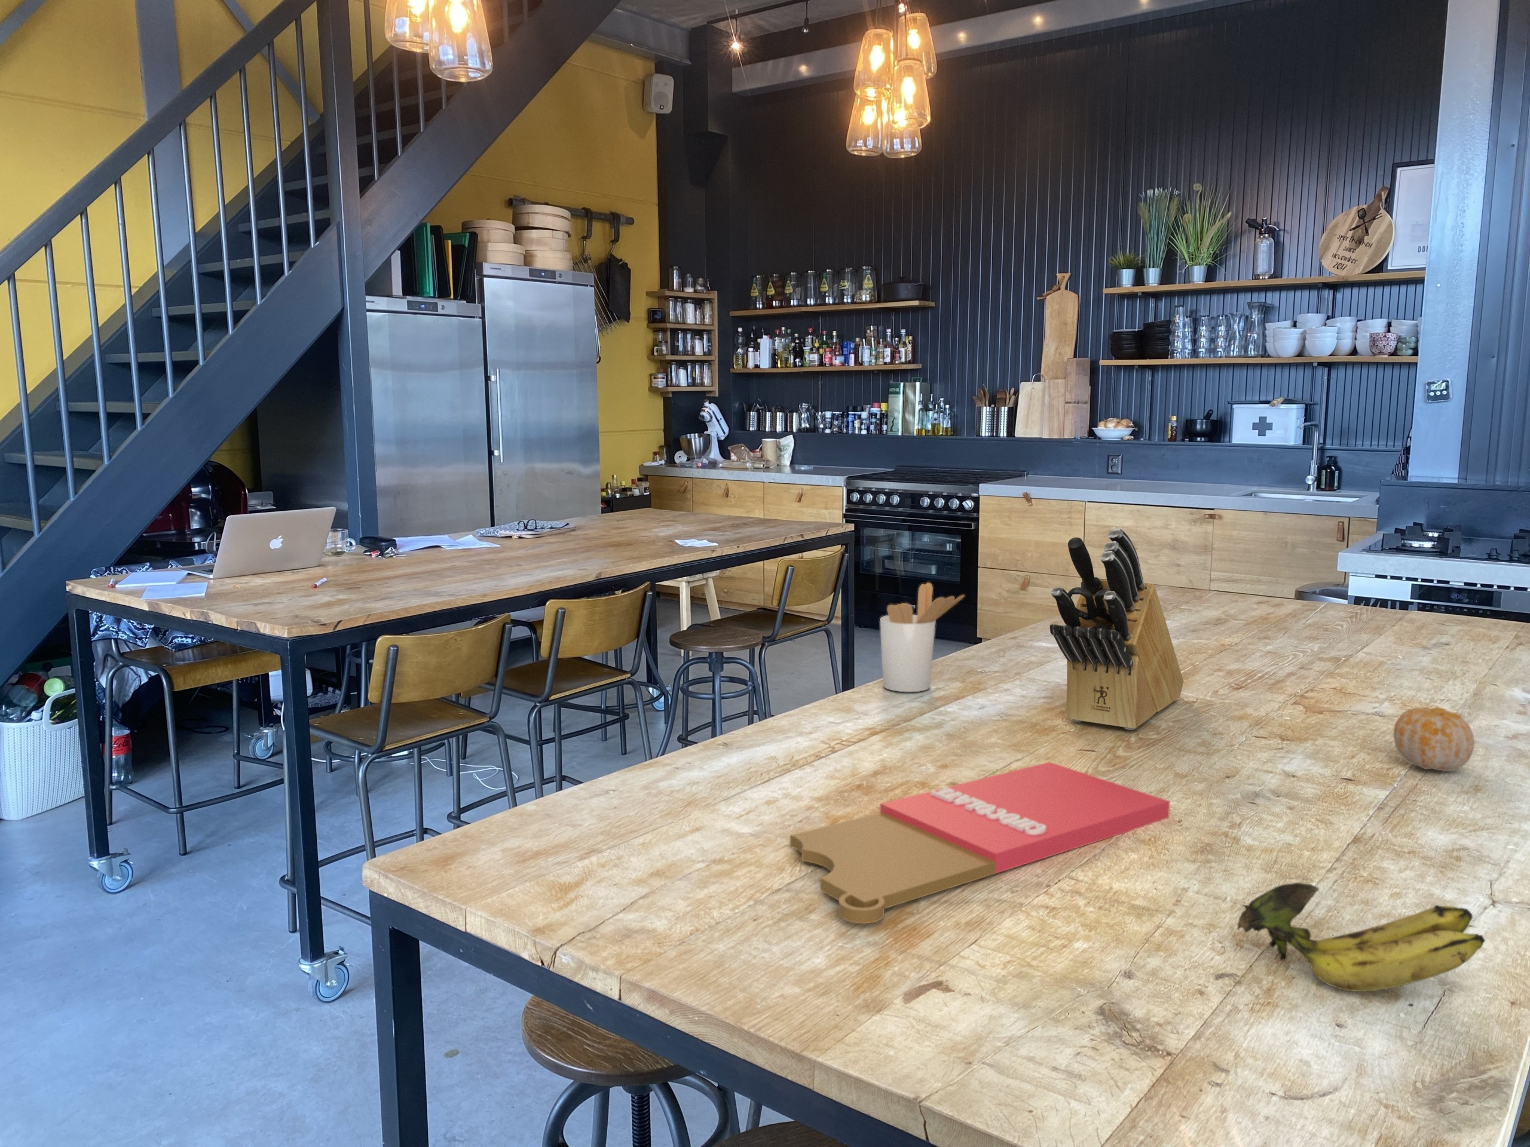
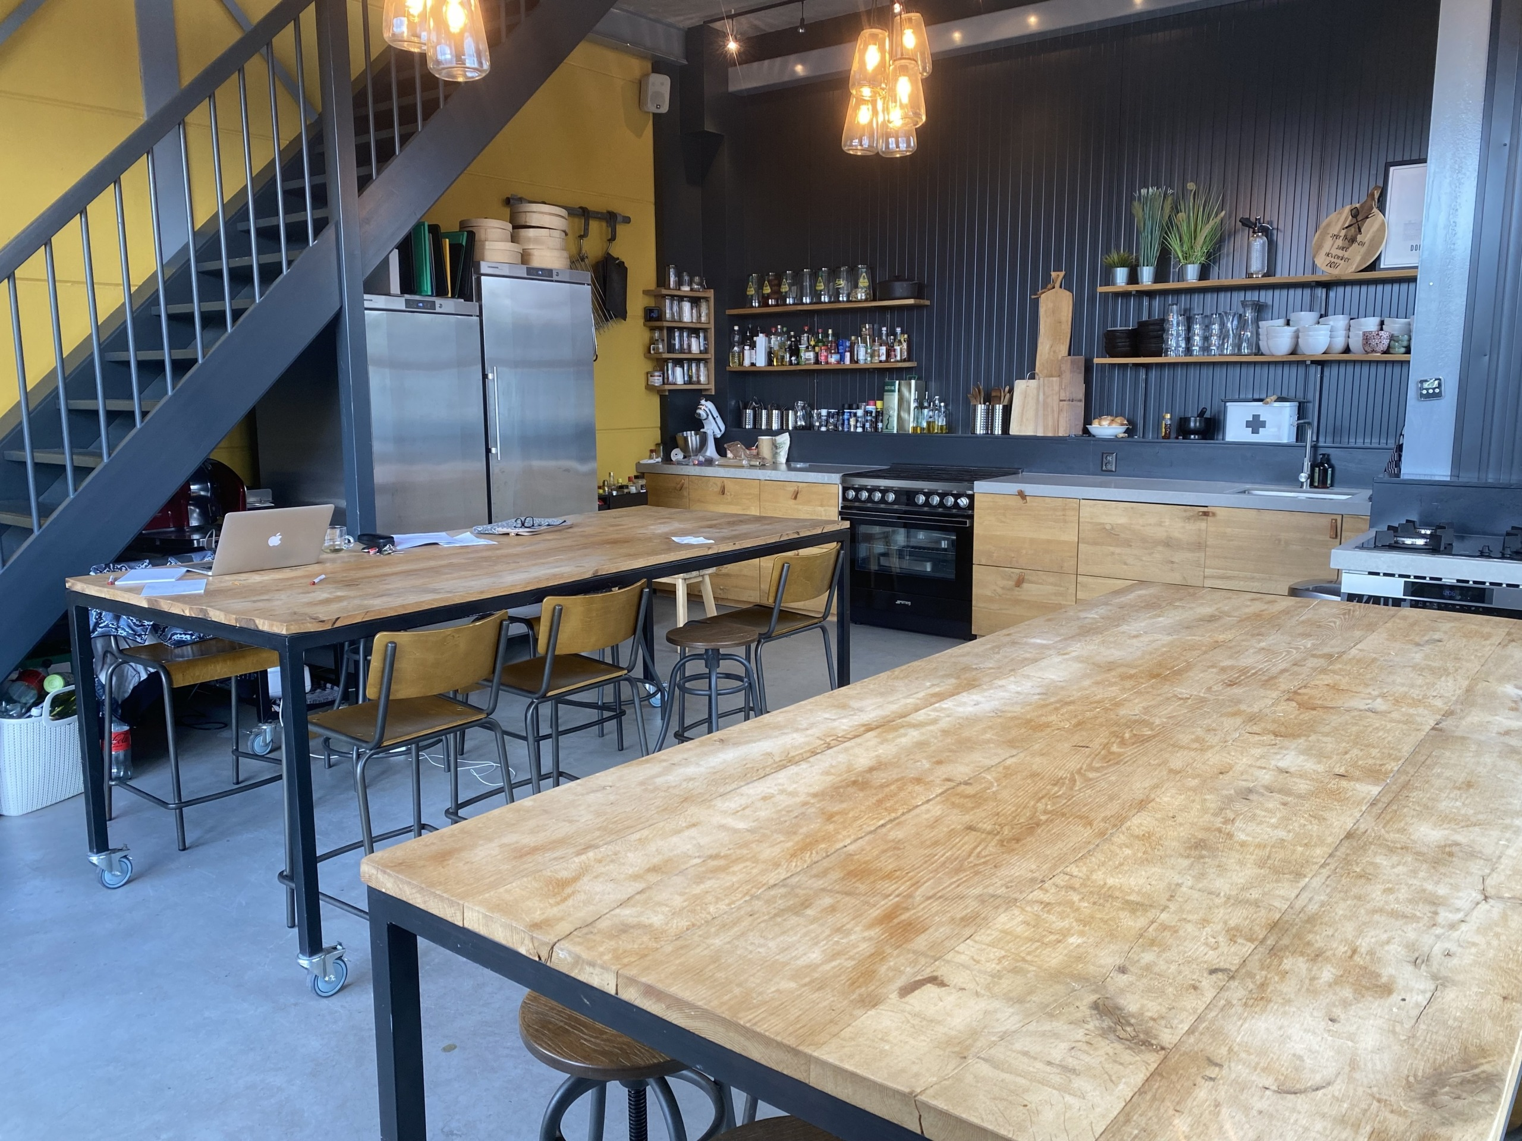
- cutting board [789,761,1170,924]
- knife block [1049,528,1184,730]
- utensil holder [879,582,965,693]
- banana [1236,882,1485,993]
- fruit [1393,707,1475,772]
